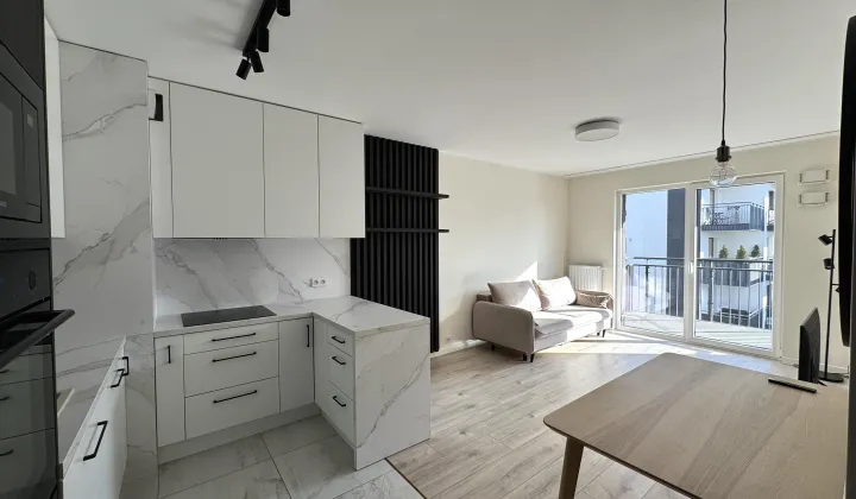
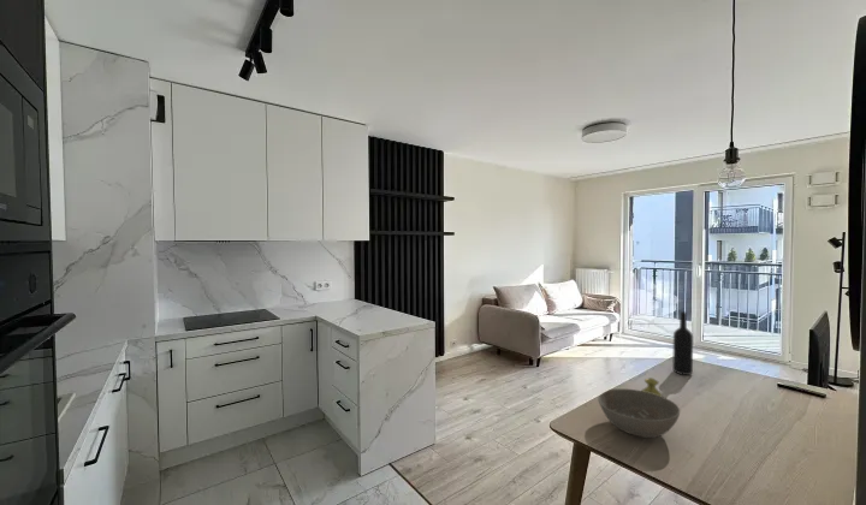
+ bowl [598,388,681,439]
+ wine bottle [671,310,694,376]
+ salt shaker [640,376,664,397]
